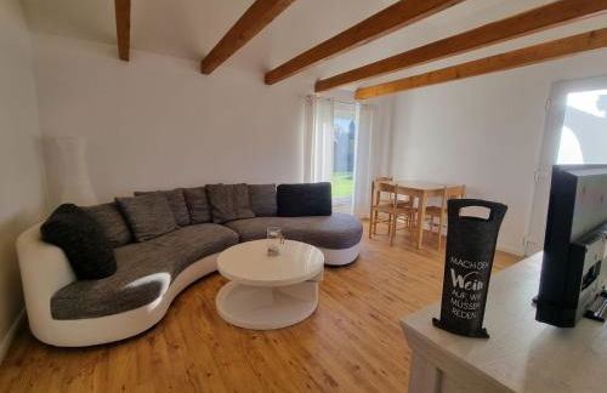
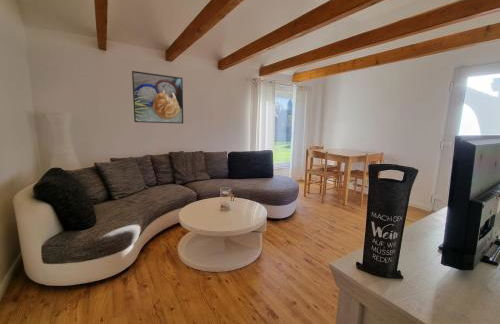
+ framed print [131,70,184,125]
